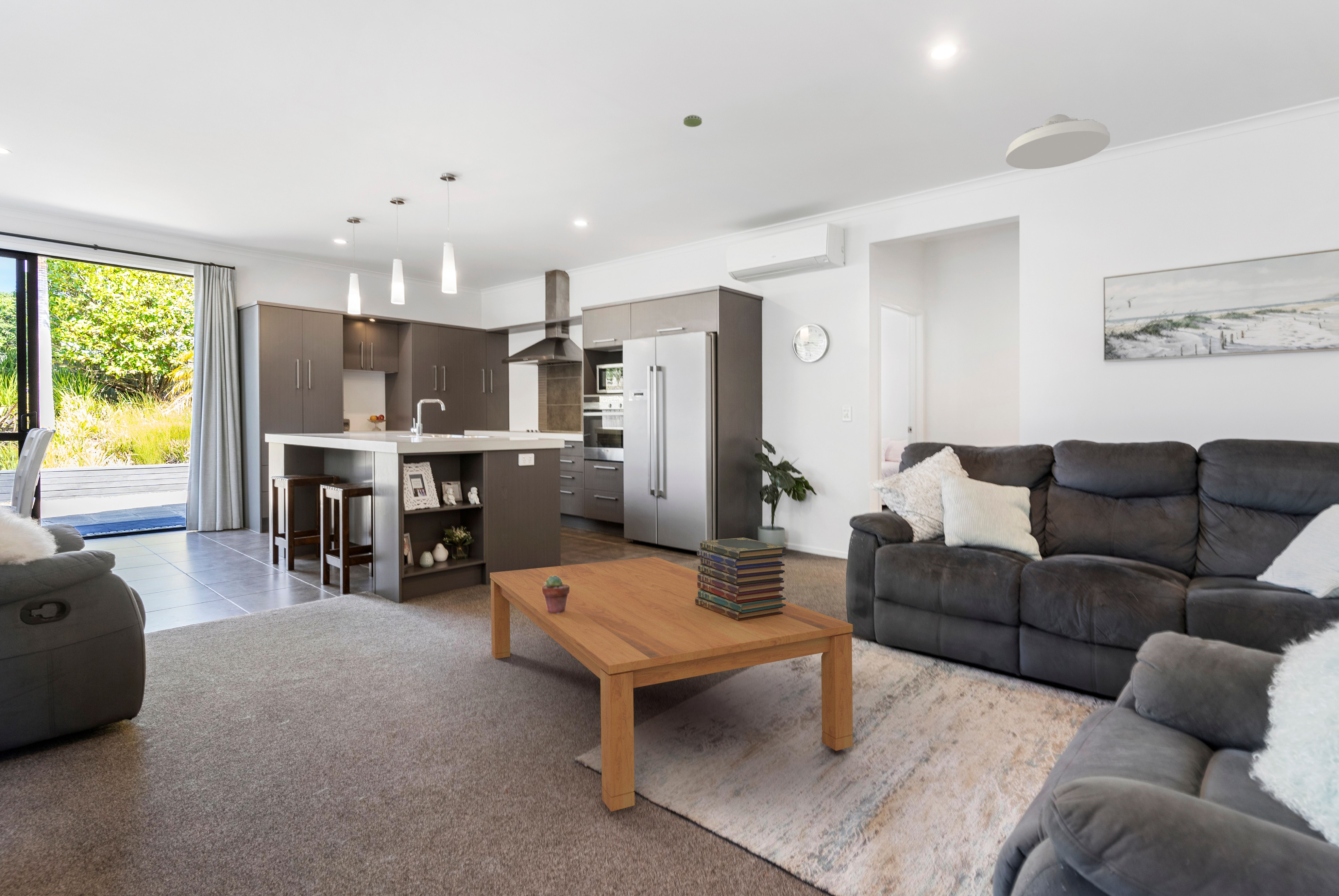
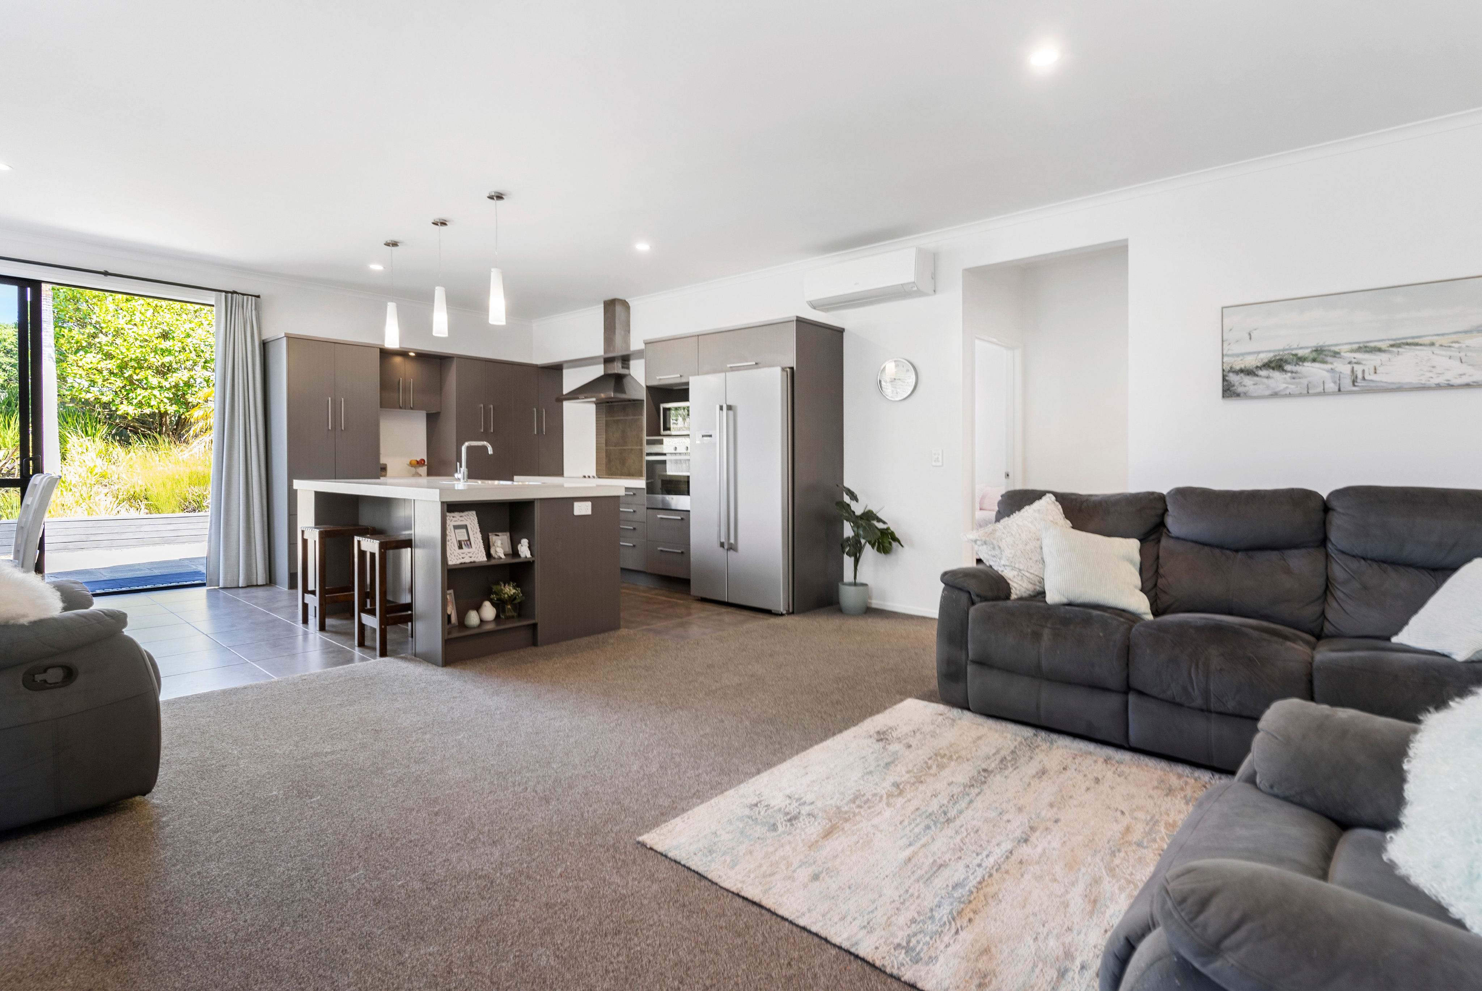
- book stack [695,537,786,621]
- ceiling light [1006,114,1110,169]
- smoke detector [683,114,702,127]
- potted succulent [542,576,569,614]
- coffee table [489,557,853,812]
